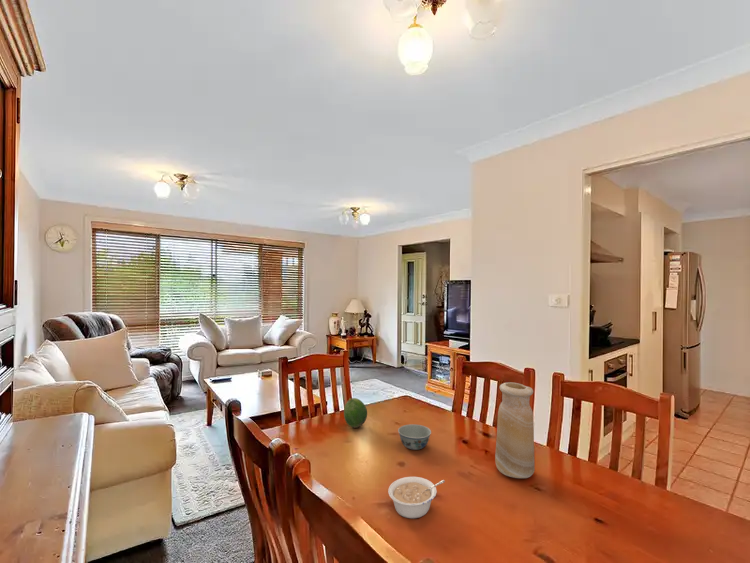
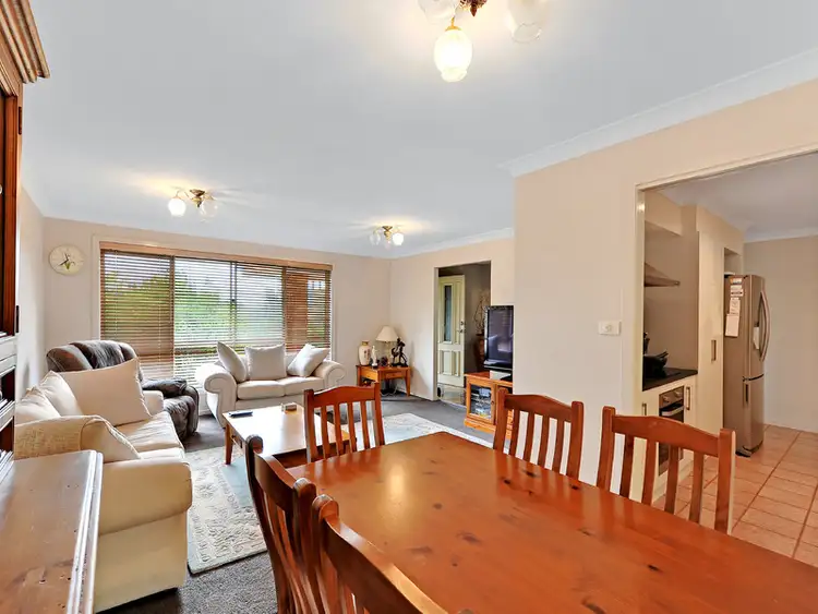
- vase [494,381,536,479]
- fruit [343,397,368,429]
- bowl [397,423,432,451]
- legume [387,476,446,519]
